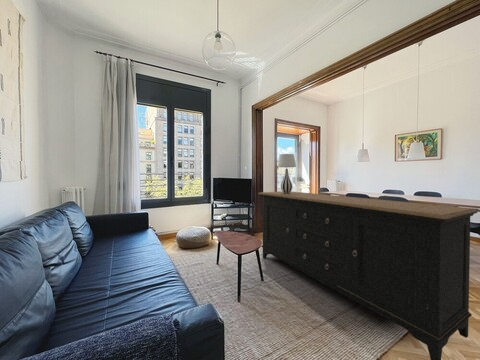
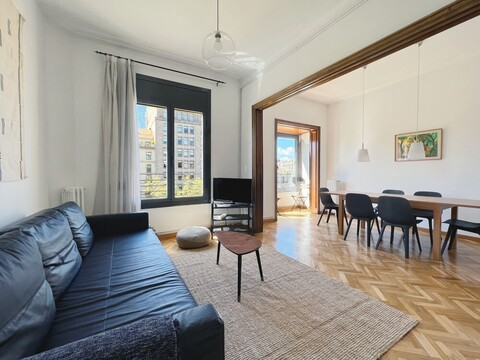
- table lamp [276,153,297,194]
- sideboard [257,190,480,360]
